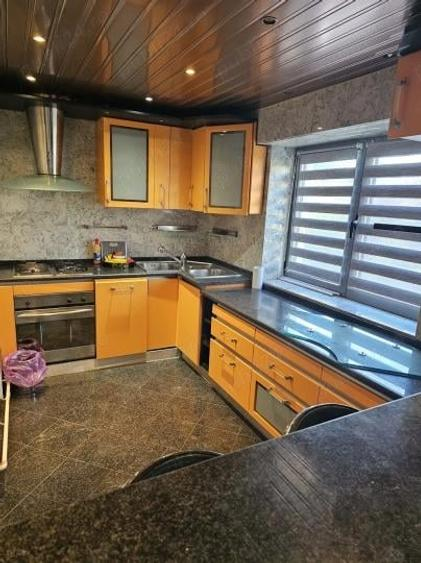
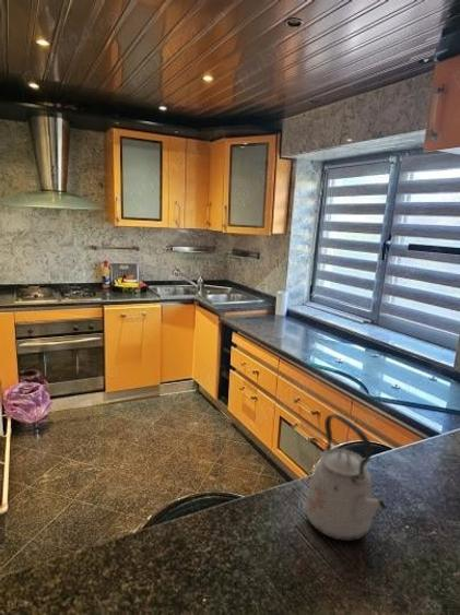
+ kettle [304,413,388,542]
